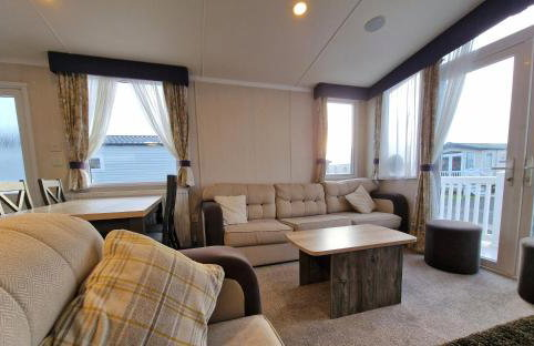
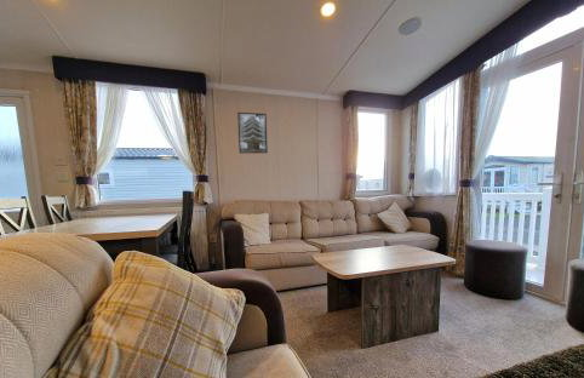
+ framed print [236,111,269,154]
